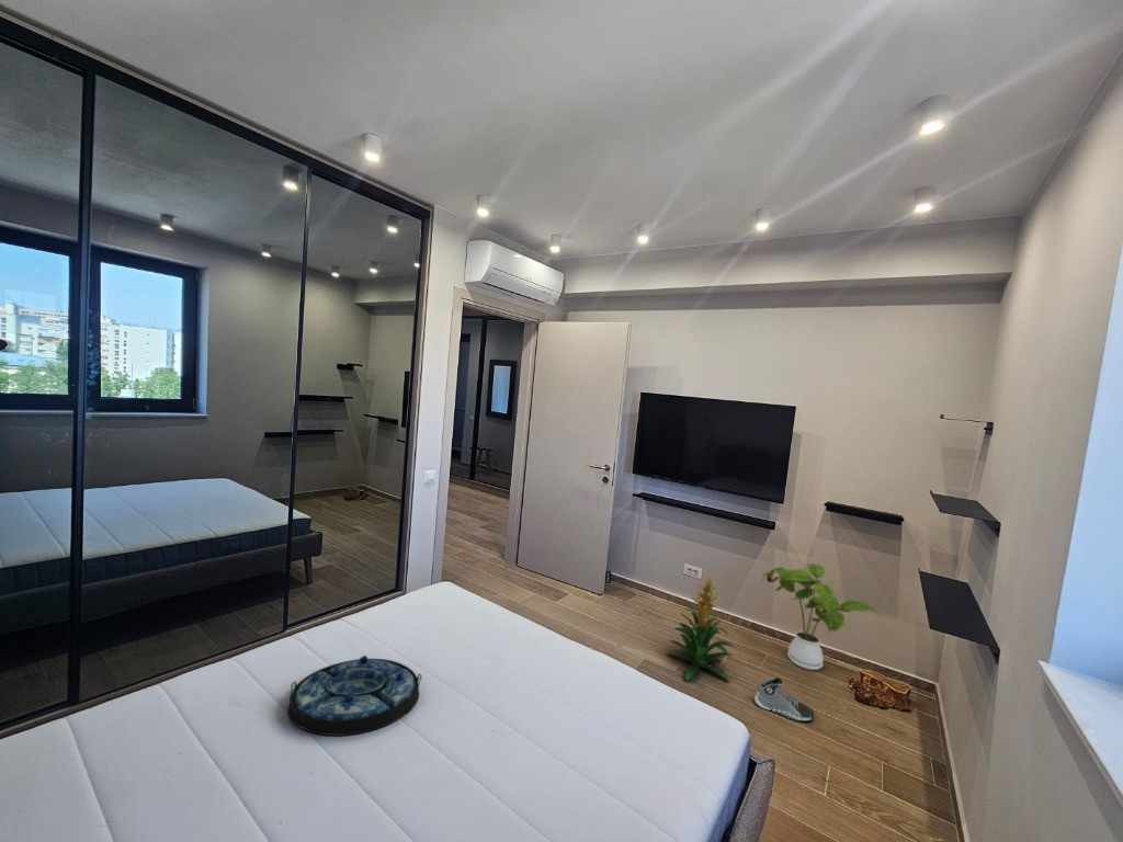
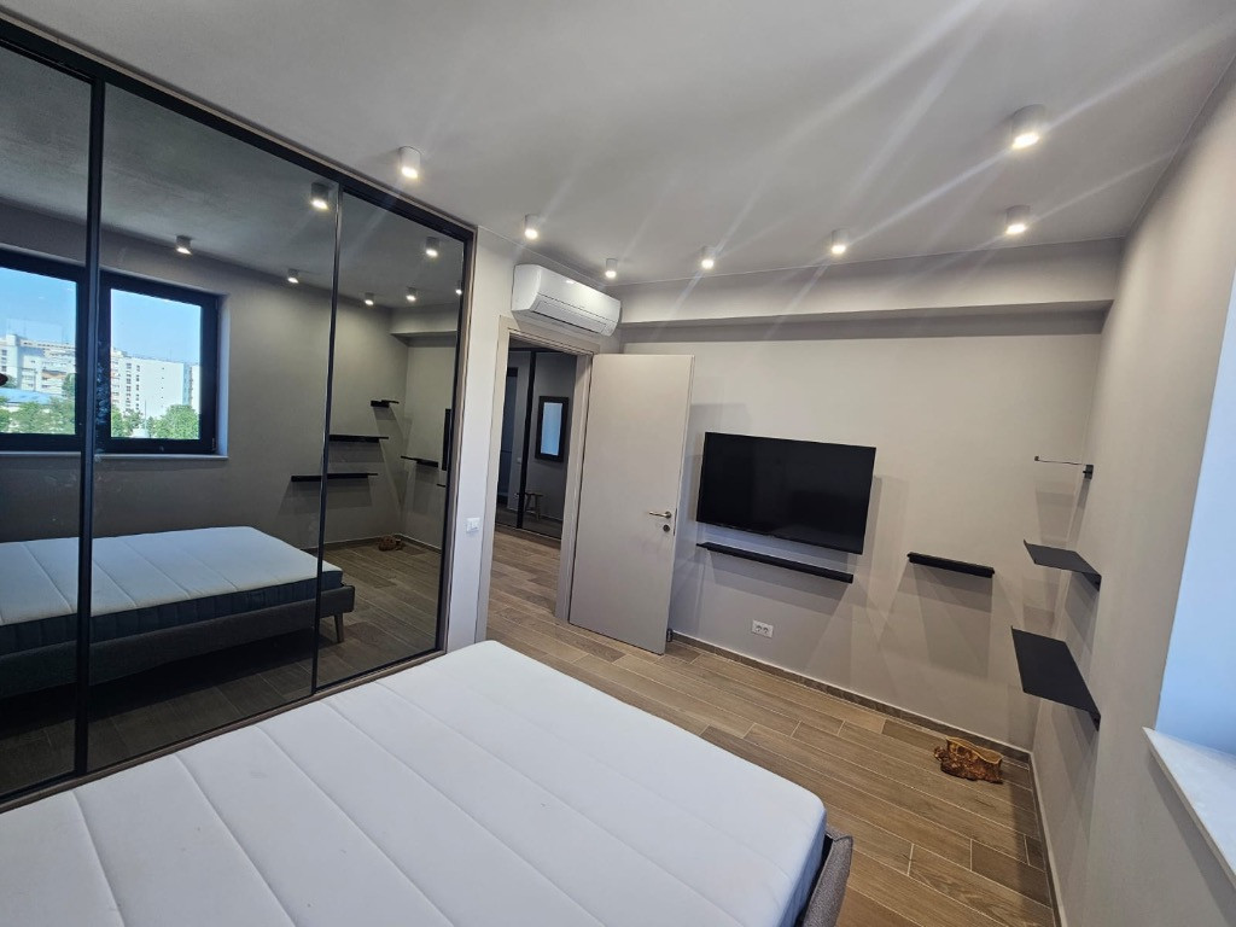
- indoor plant [666,571,736,681]
- sneaker [753,676,816,722]
- house plant [761,562,881,671]
- serving tray [287,655,422,737]
